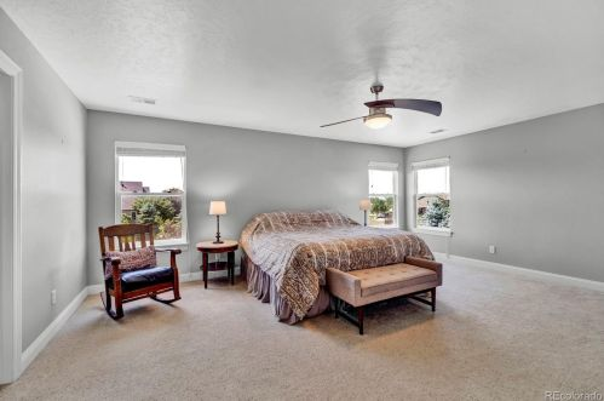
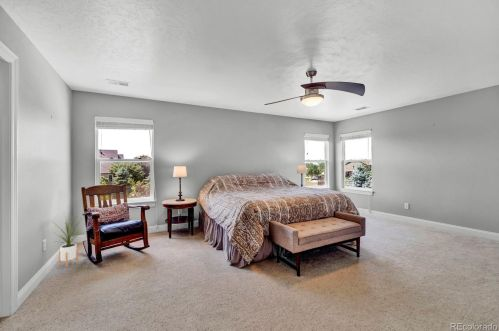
+ house plant [51,213,83,269]
